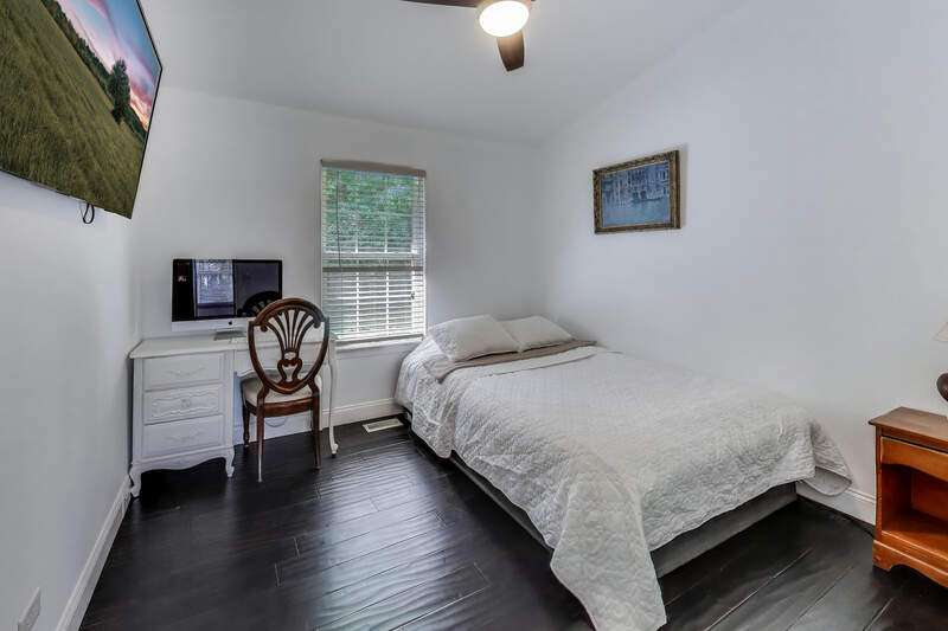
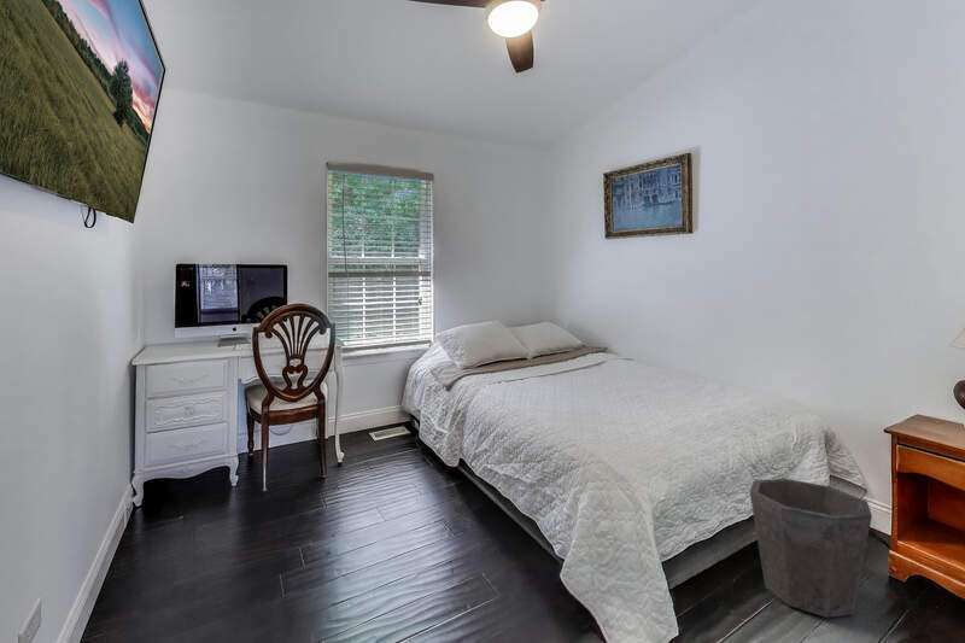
+ waste bin [749,478,873,619]
